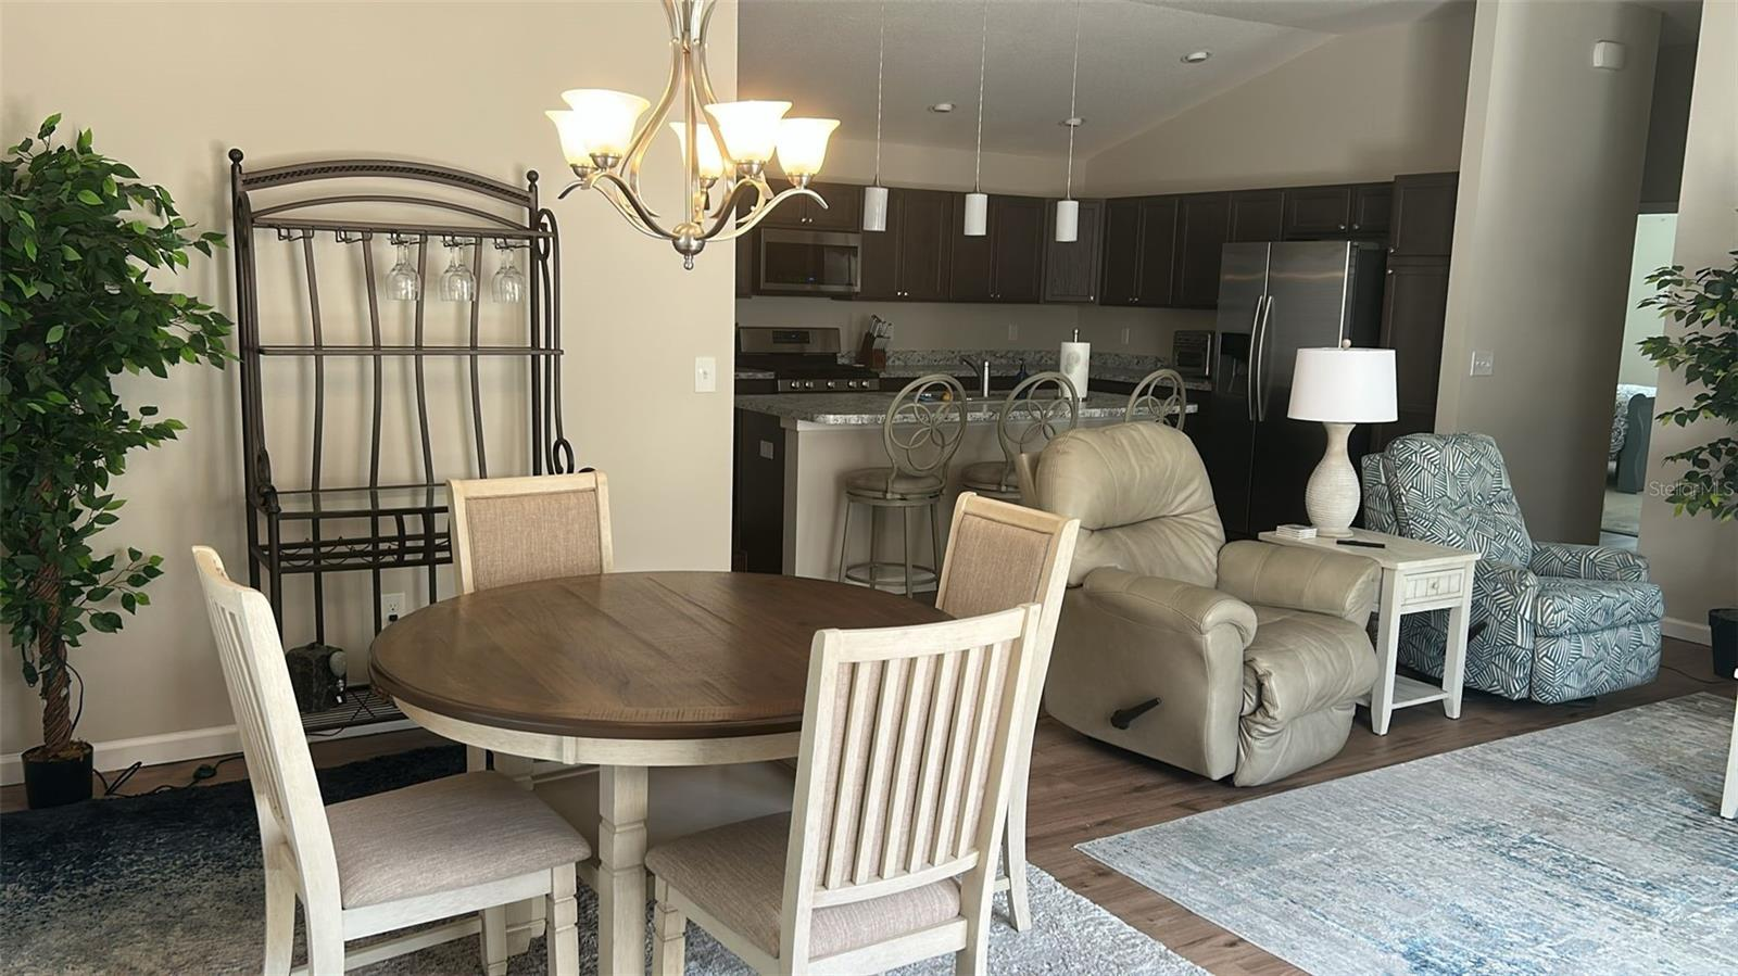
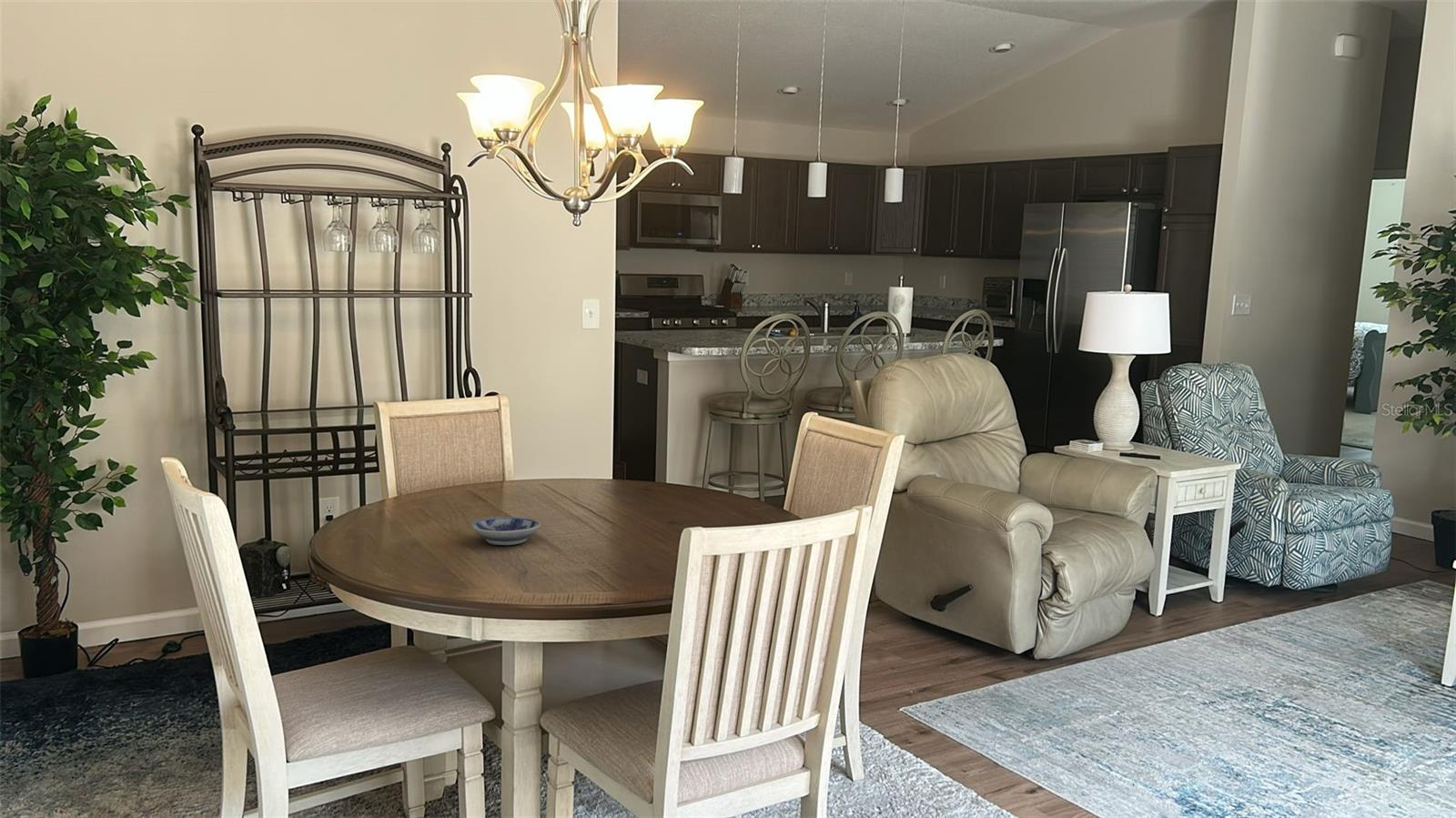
+ bowl [471,516,541,546]
